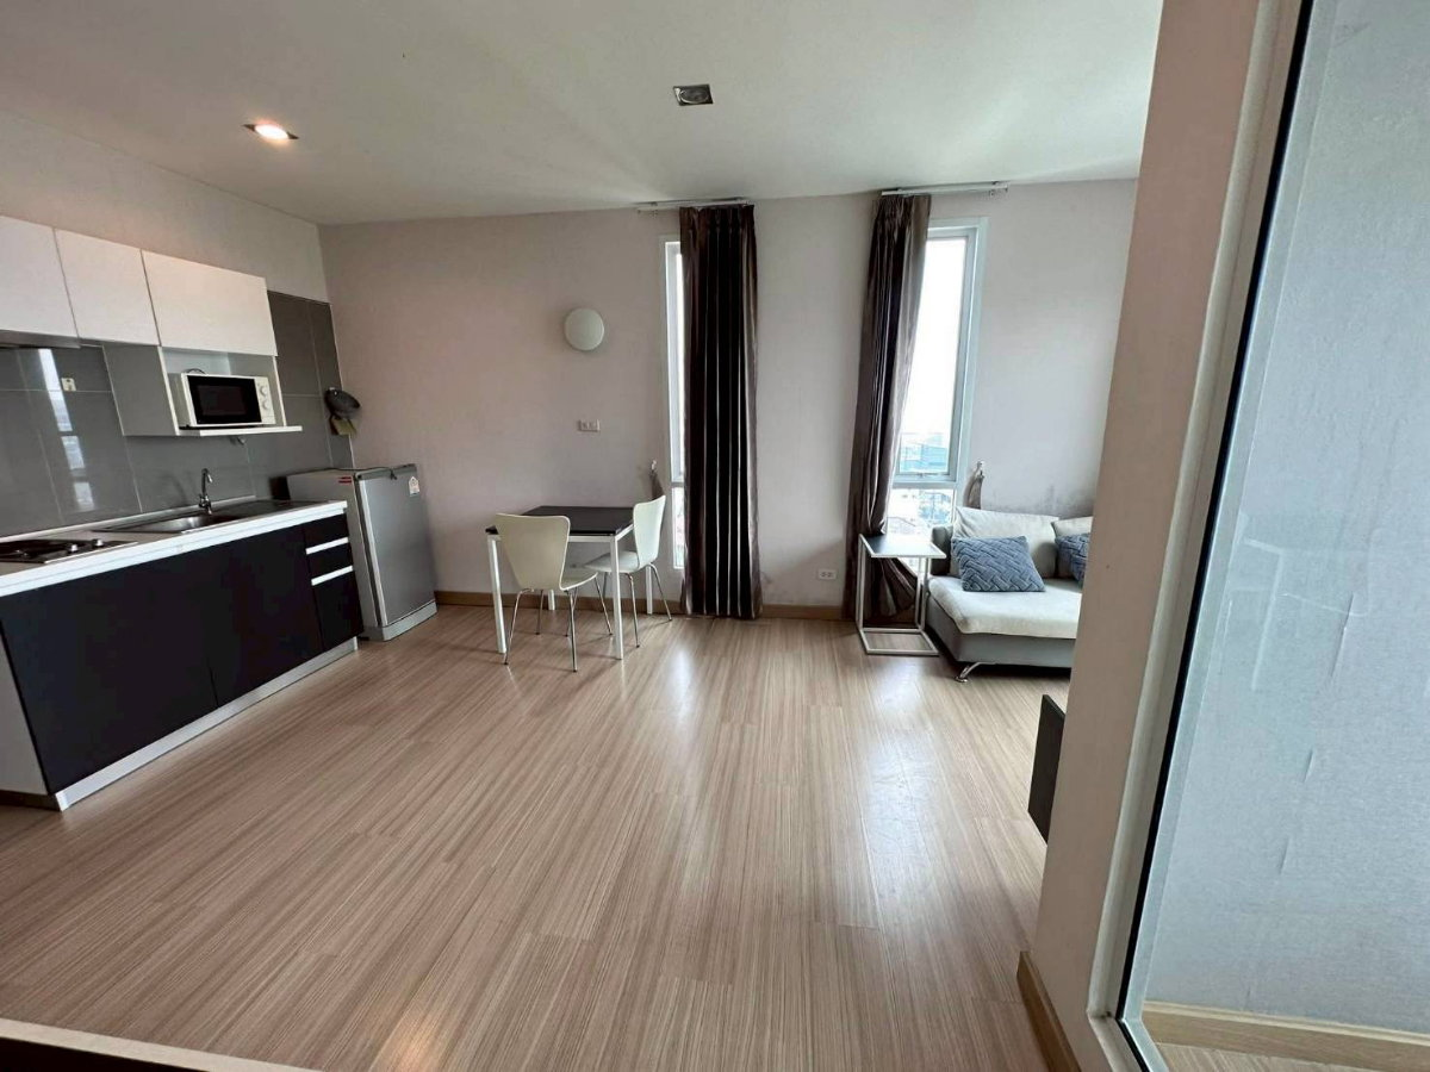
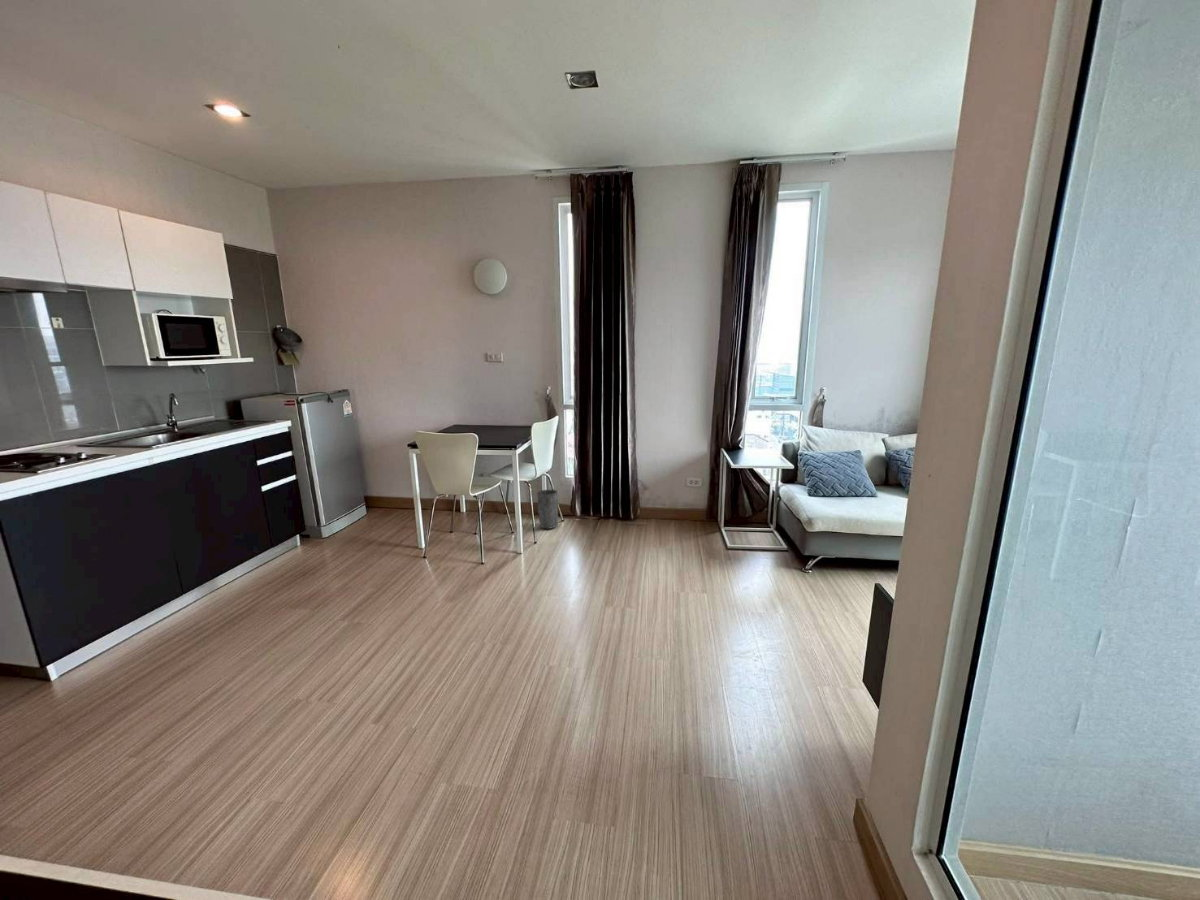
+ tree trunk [536,489,559,529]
